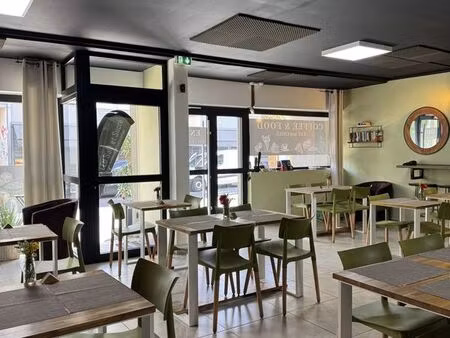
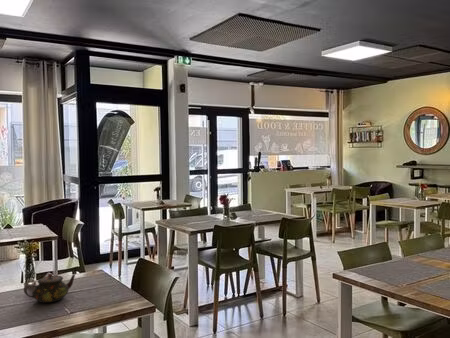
+ teapot [23,272,77,304]
